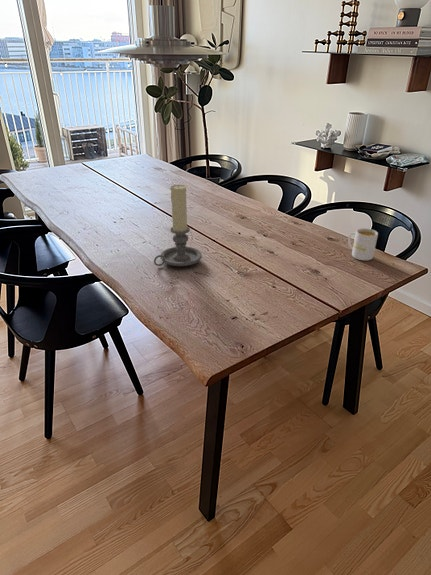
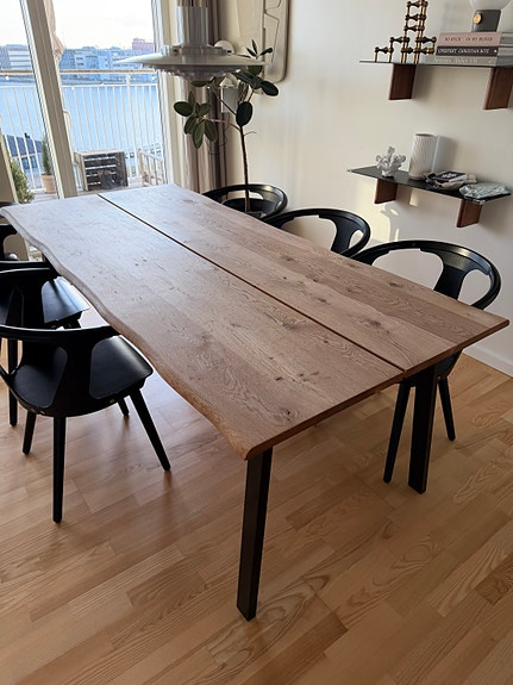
- candle holder [153,184,203,267]
- mug [347,227,379,261]
